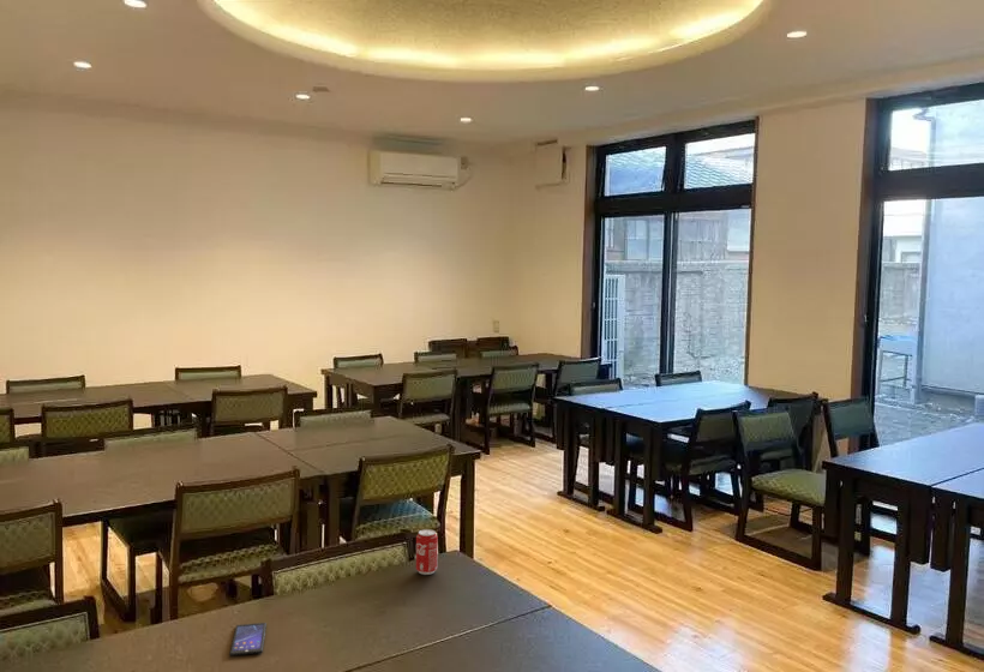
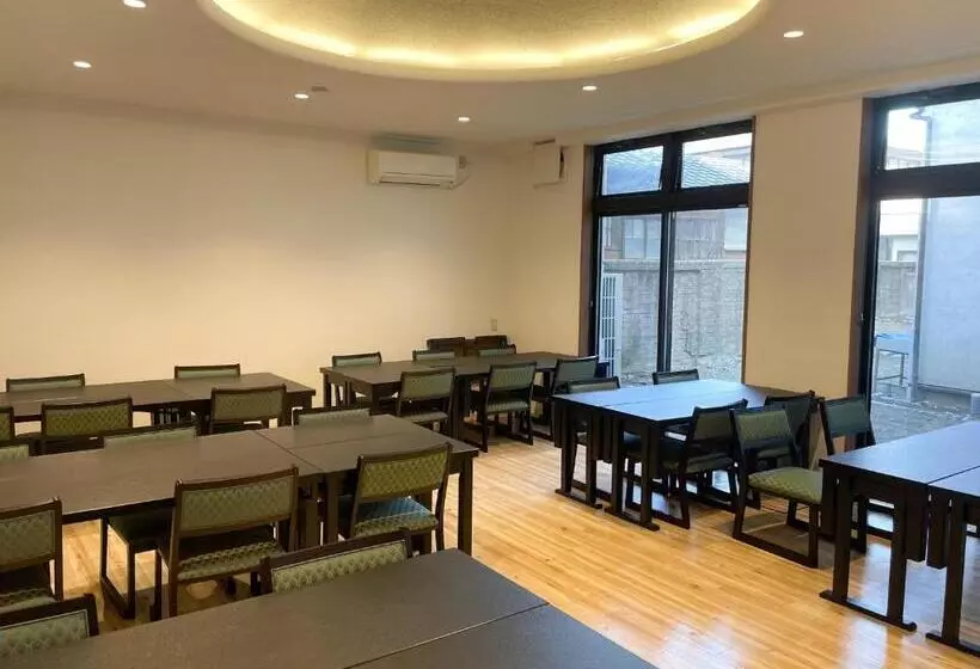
- beverage can [415,528,439,576]
- smartphone [229,622,268,656]
